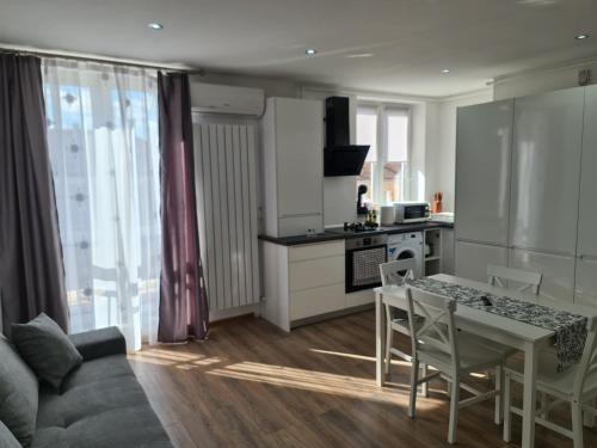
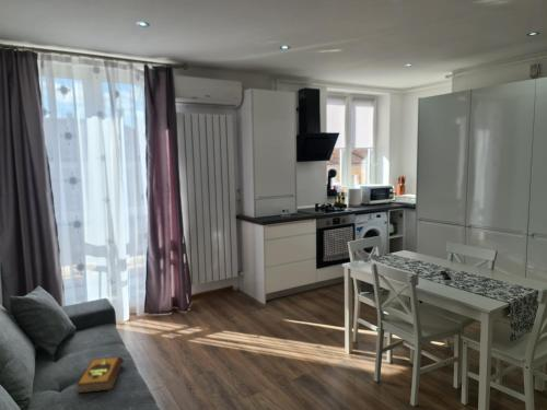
+ hardback book [75,355,125,395]
